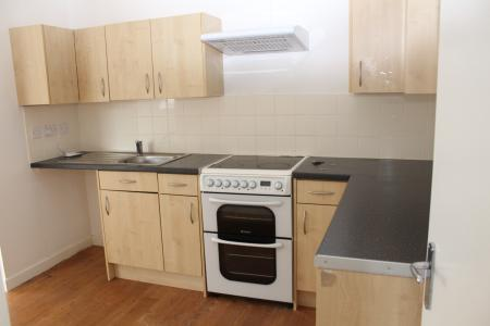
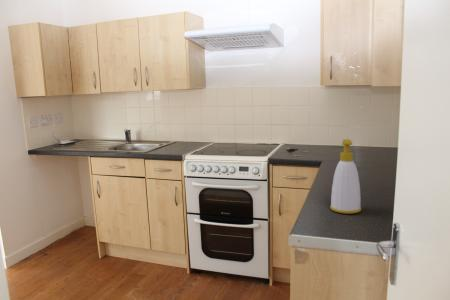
+ soap bottle [329,138,362,215]
